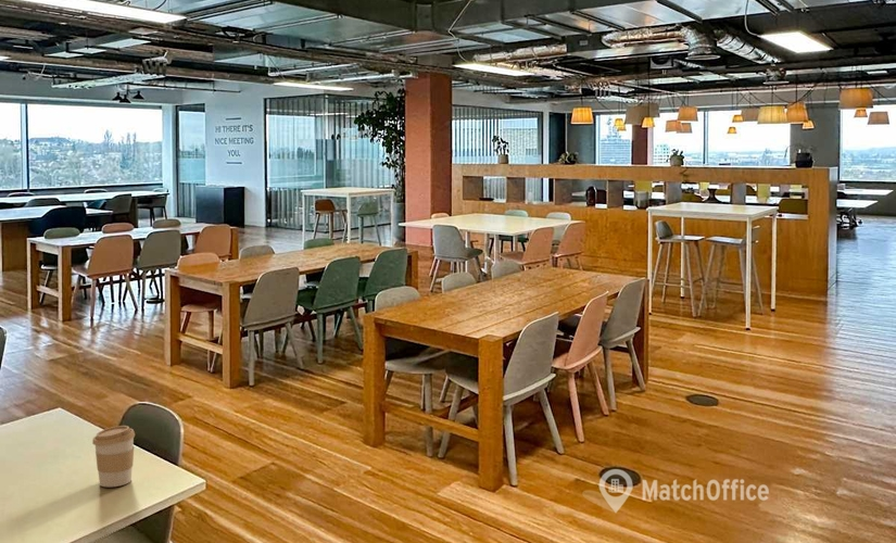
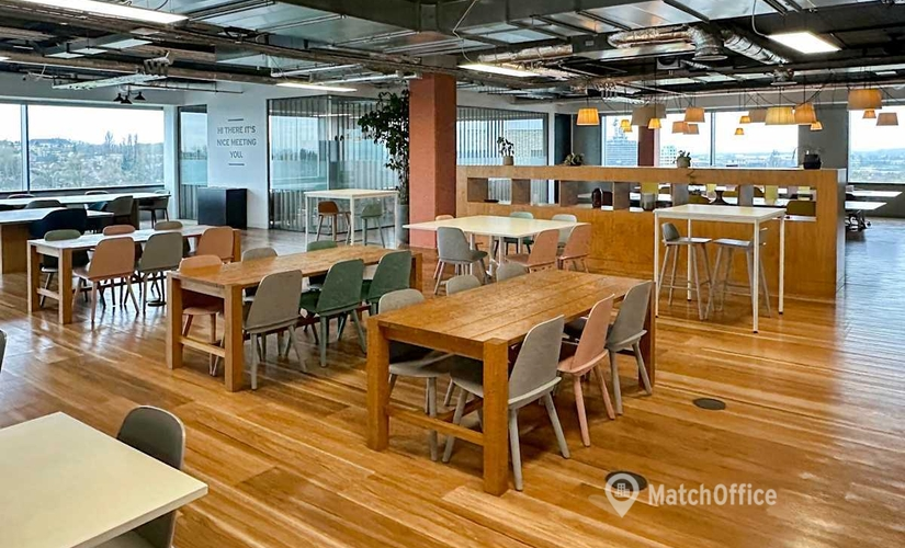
- coffee cup [91,425,136,488]
